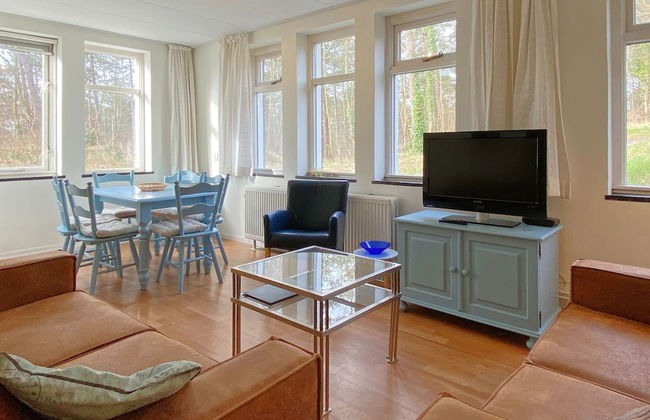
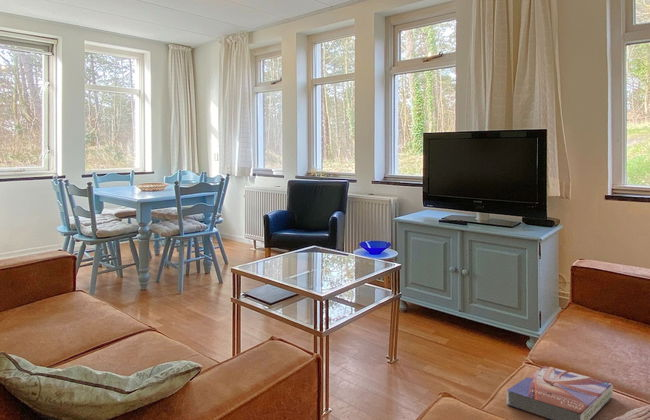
+ textbook [505,364,614,420]
